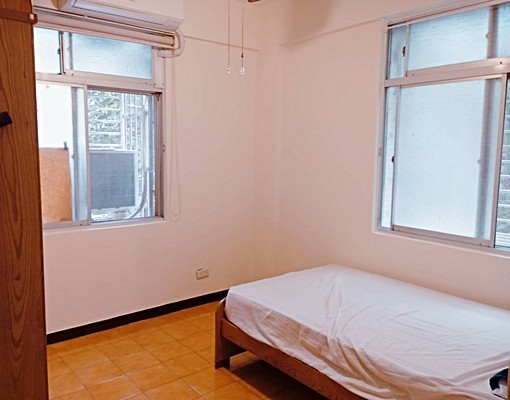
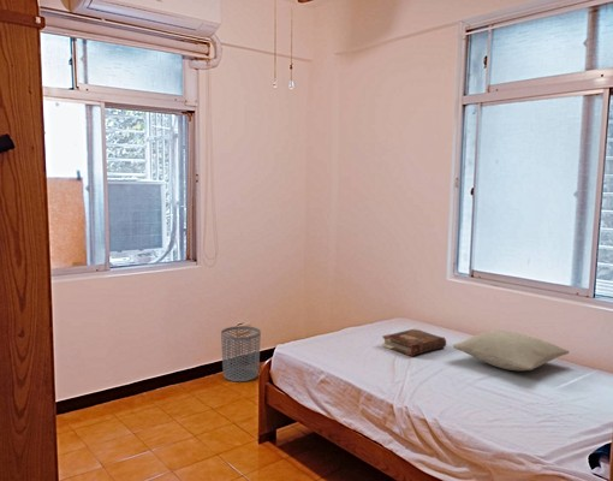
+ waste bin [220,325,262,382]
+ book [381,327,447,357]
+ pillow [452,329,570,372]
